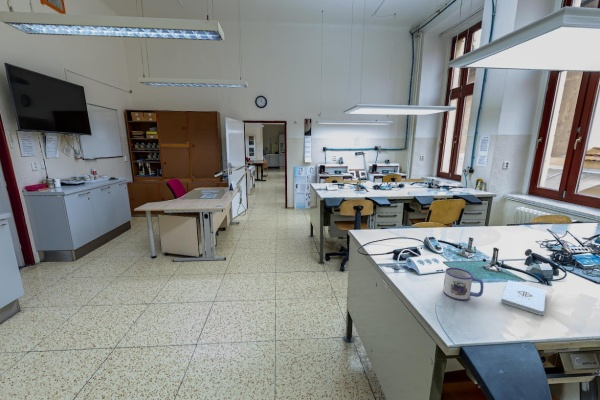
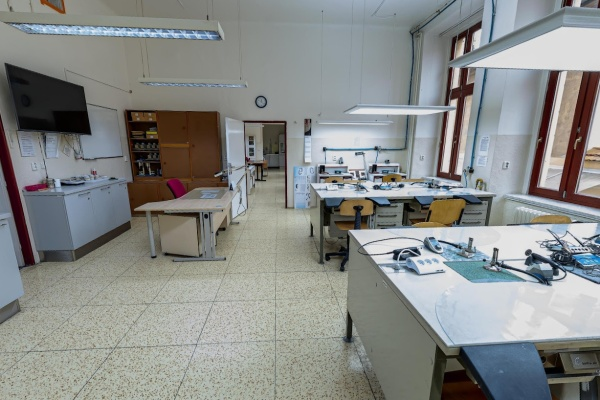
- notepad [500,279,546,316]
- mug [442,267,484,301]
